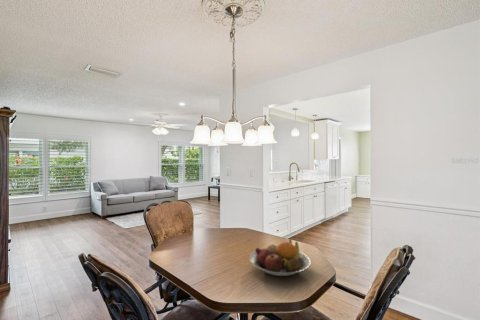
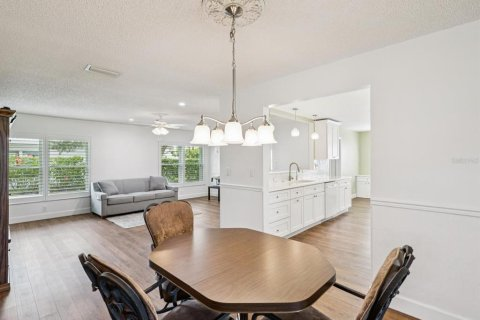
- fruit bowl [249,238,312,277]
